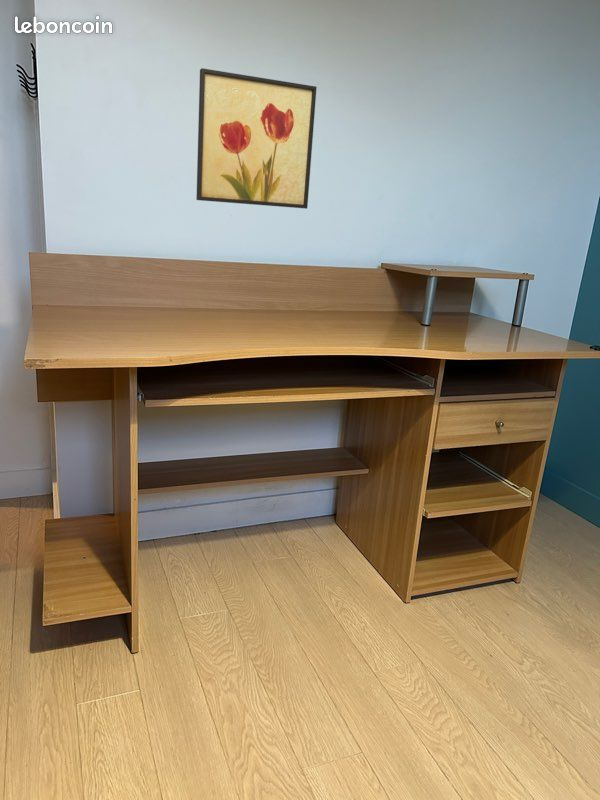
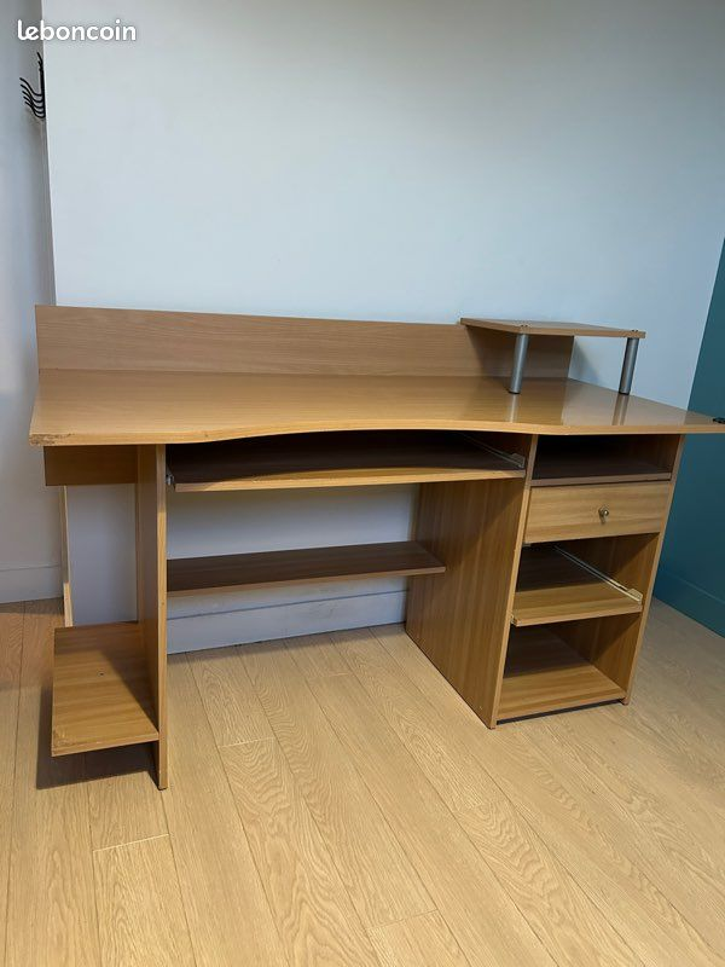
- wall art [195,67,318,210]
